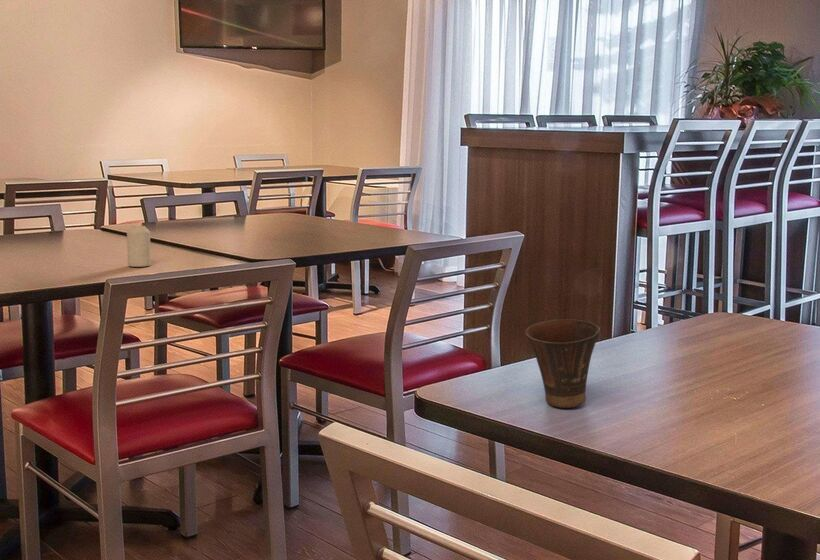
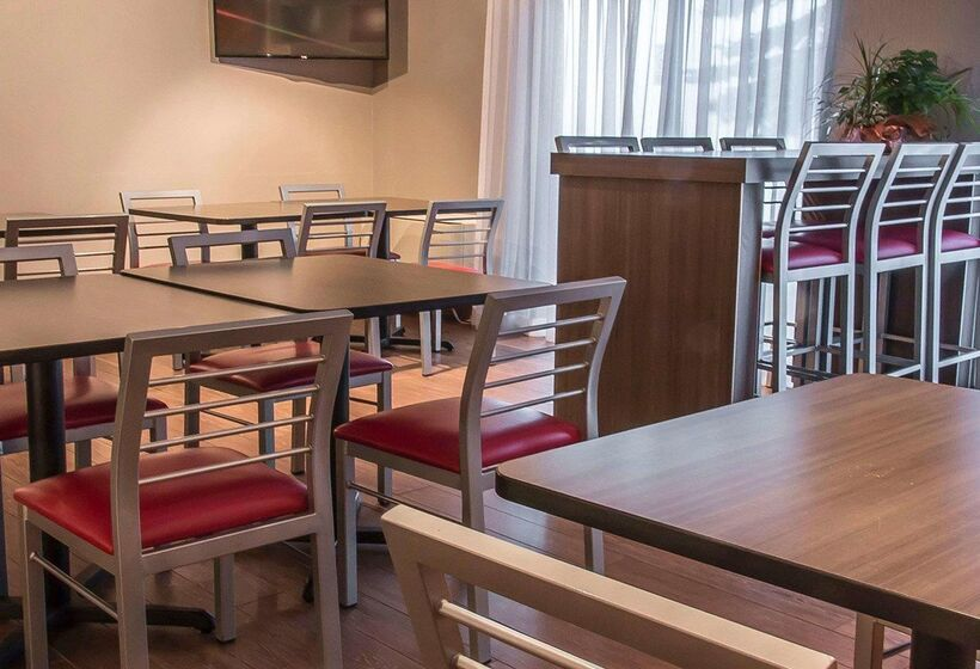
- candle [126,224,152,268]
- cup [525,319,601,409]
